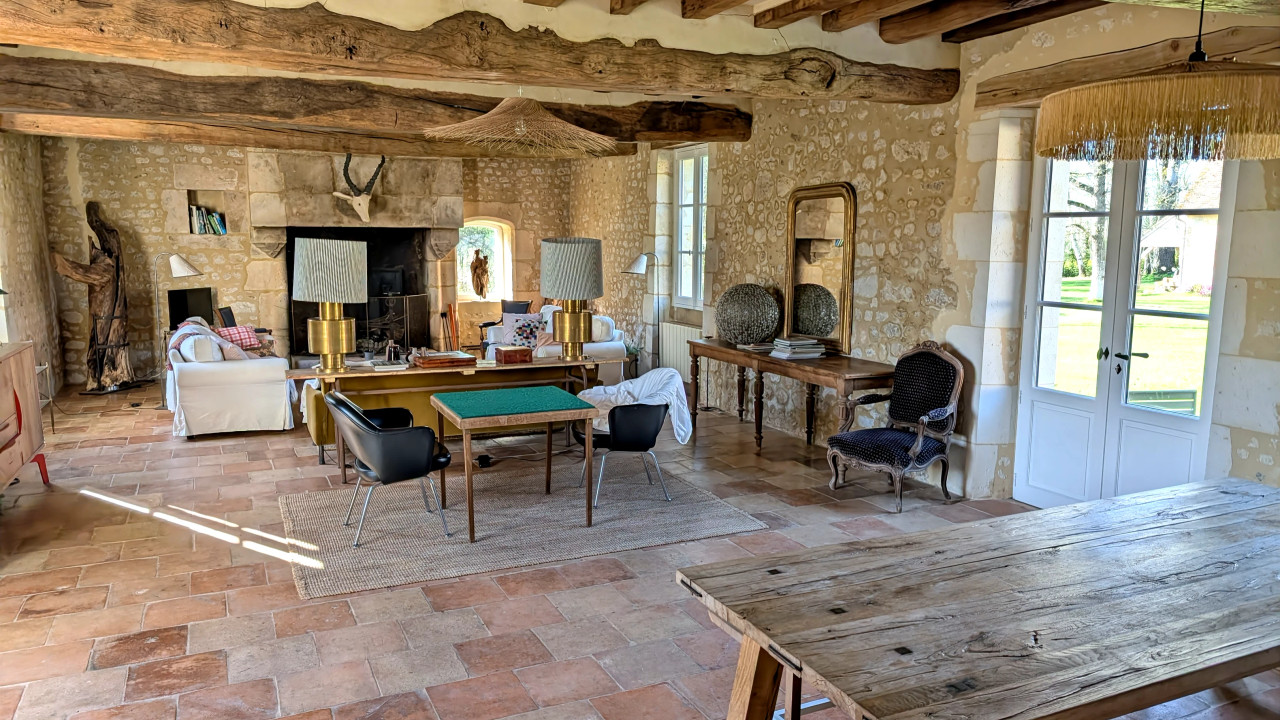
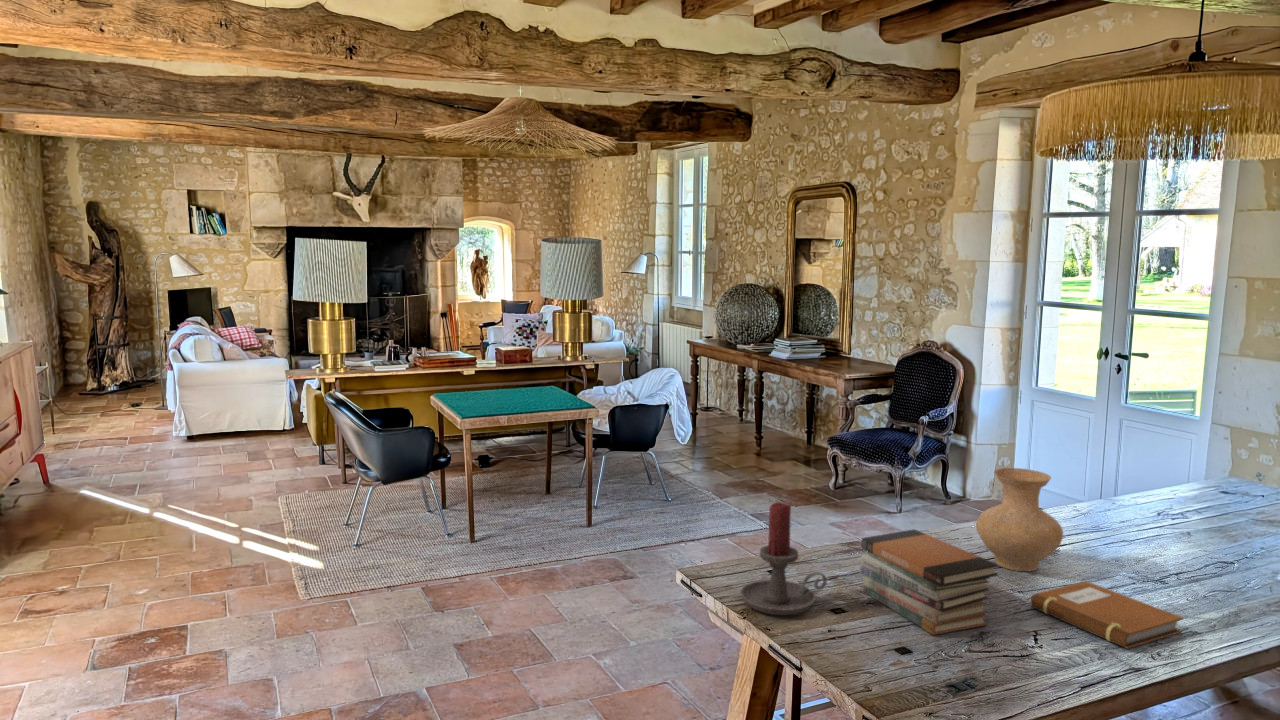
+ candle holder [739,501,828,616]
+ vase [975,467,1064,572]
+ book stack [858,528,1000,636]
+ notebook [1030,580,1184,649]
